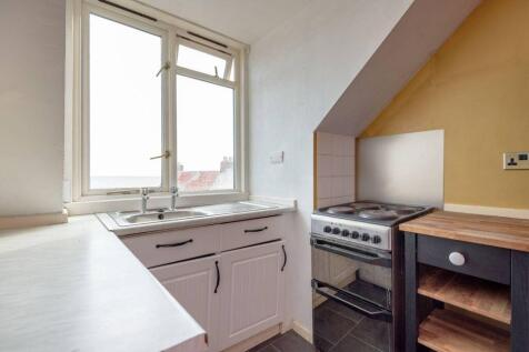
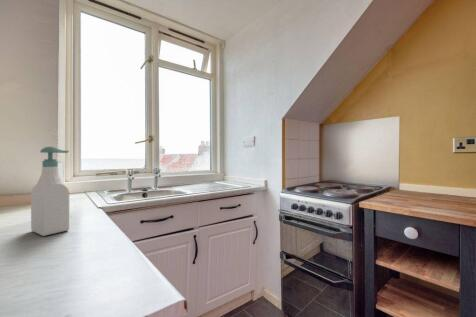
+ soap bottle [30,146,70,237]
